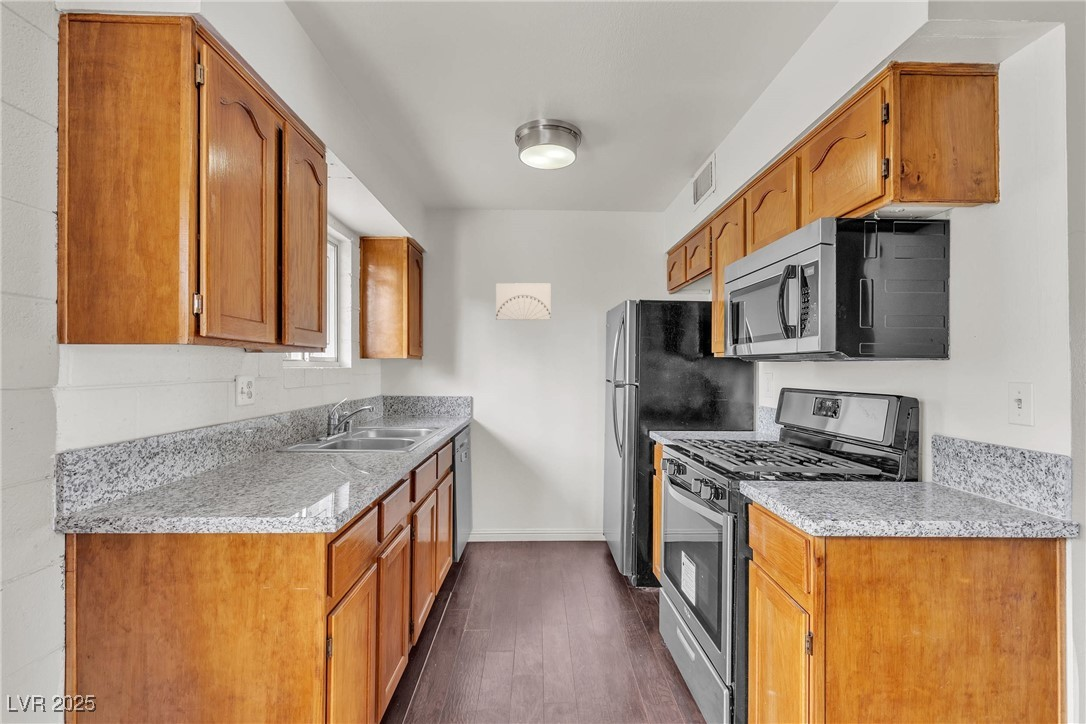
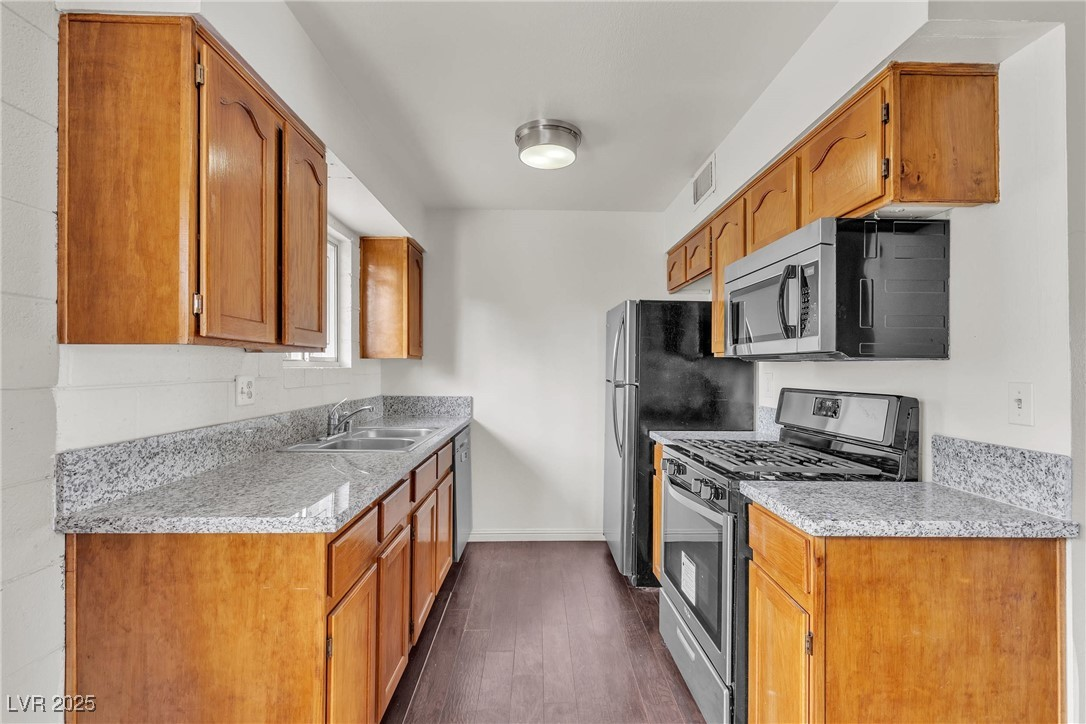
- wall art [495,282,551,321]
